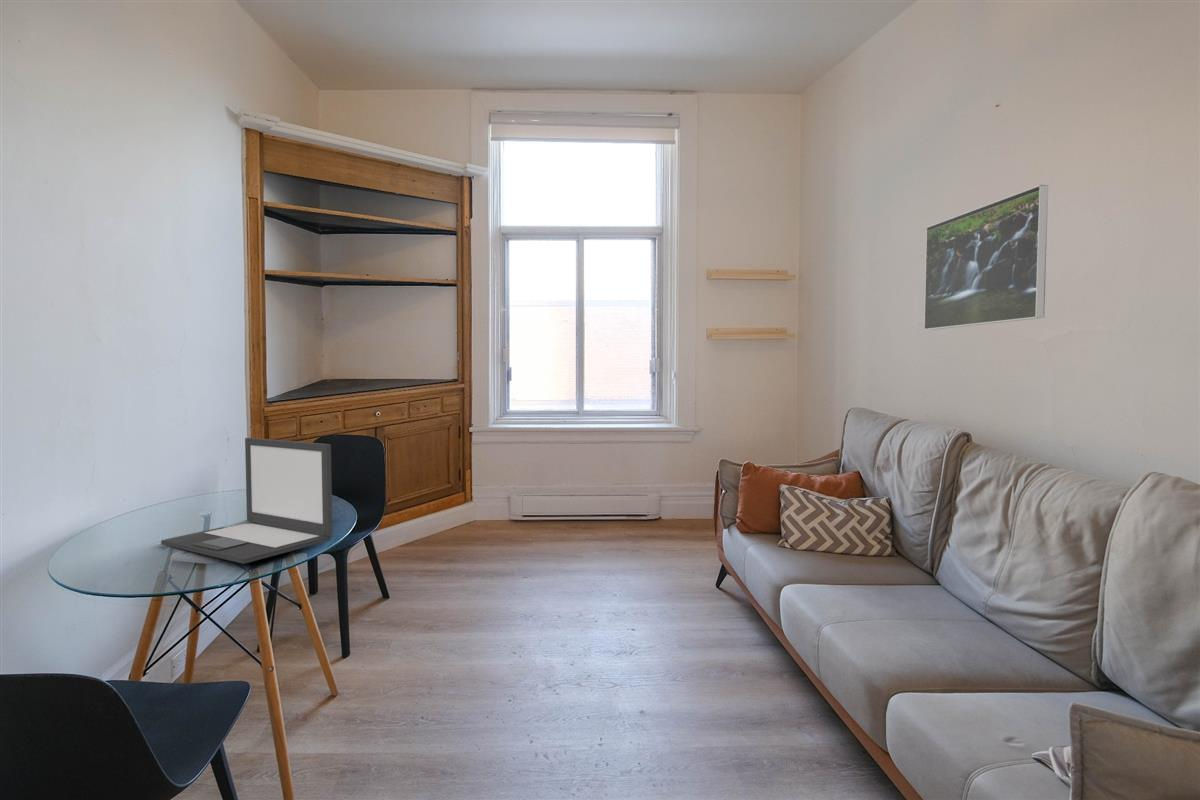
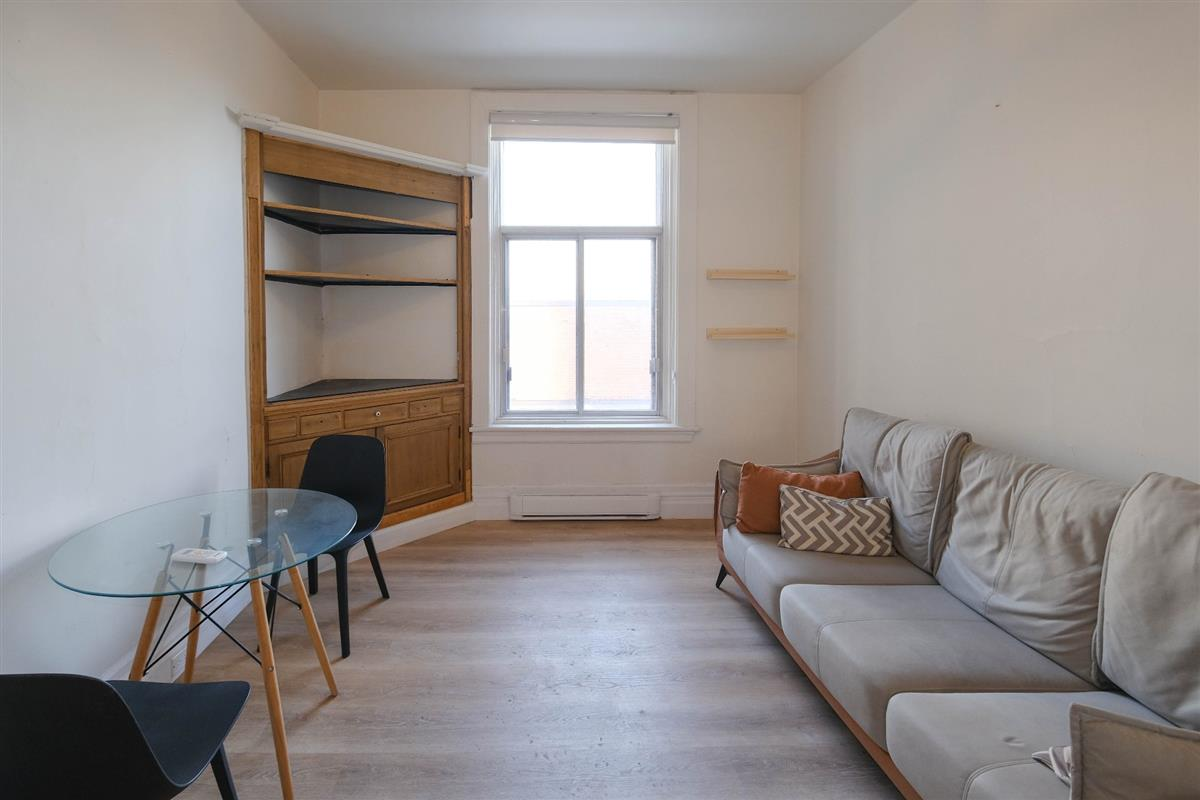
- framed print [923,184,1049,331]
- laptop [160,437,333,565]
